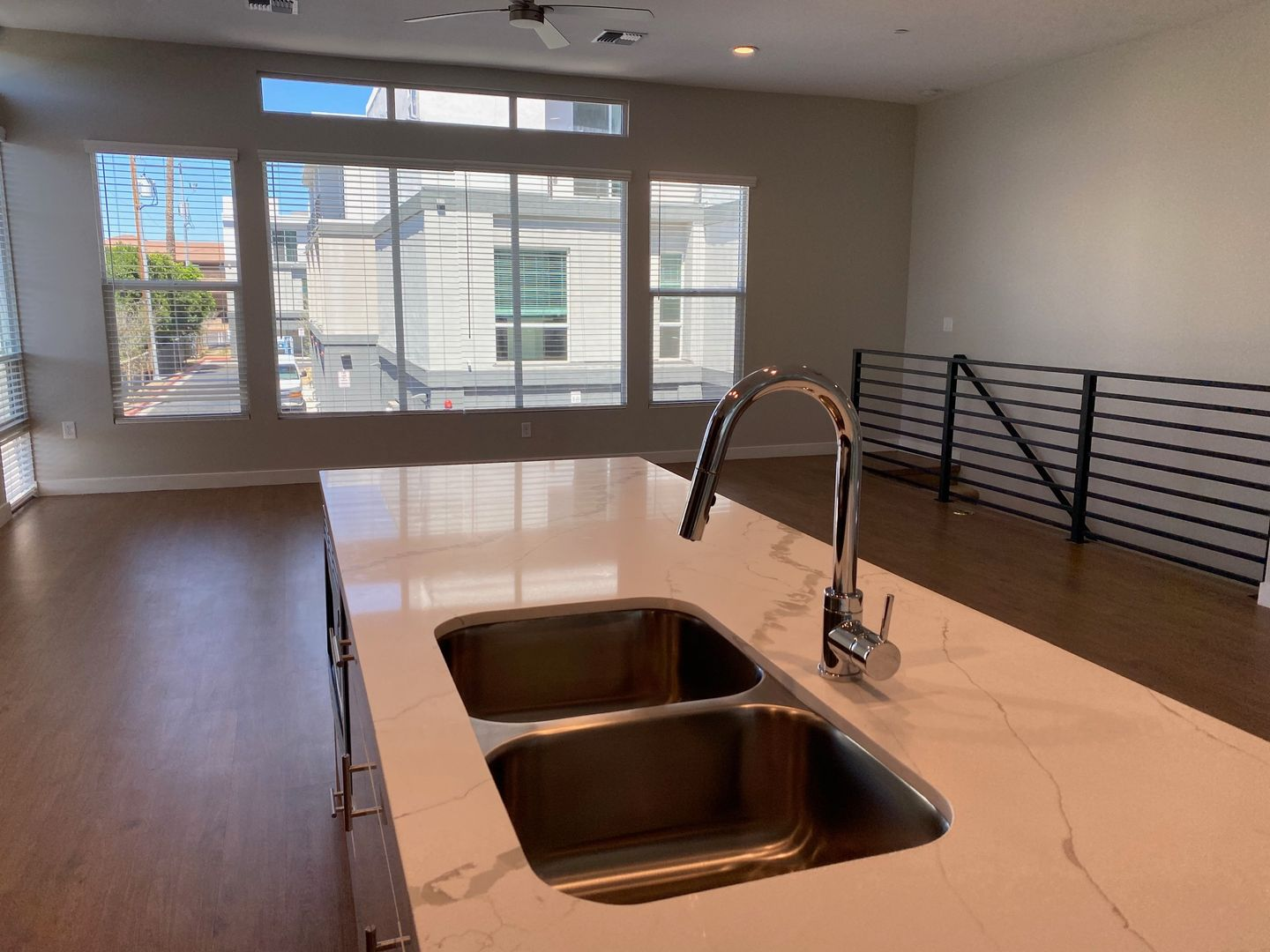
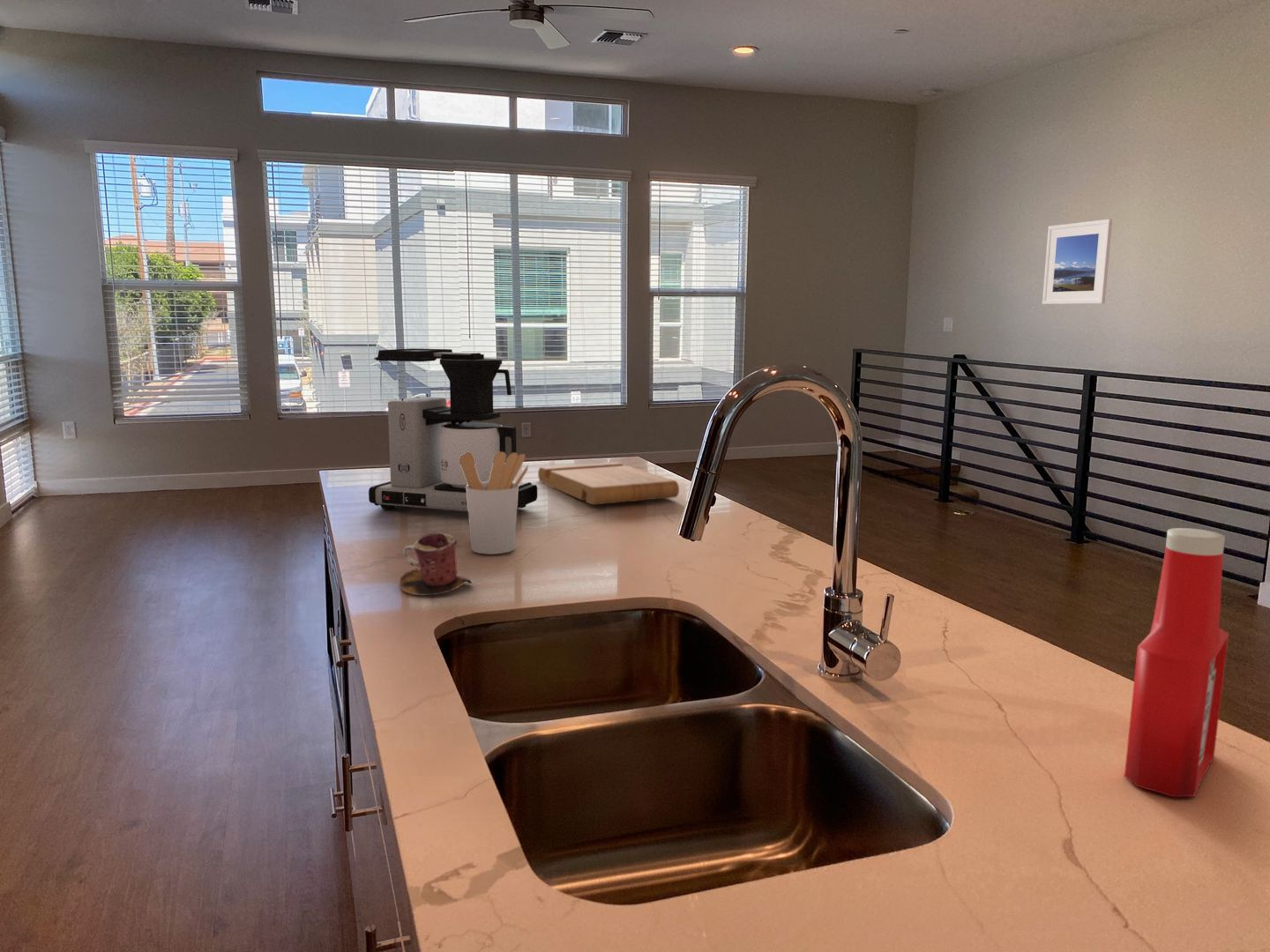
+ cutting board [537,461,680,506]
+ mug [399,532,473,596]
+ coffee maker [368,347,538,512]
+ utensil holder [459,452,529,555]
+ soap bottle [1124,527,1229,798]
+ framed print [1042,218,1113,305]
